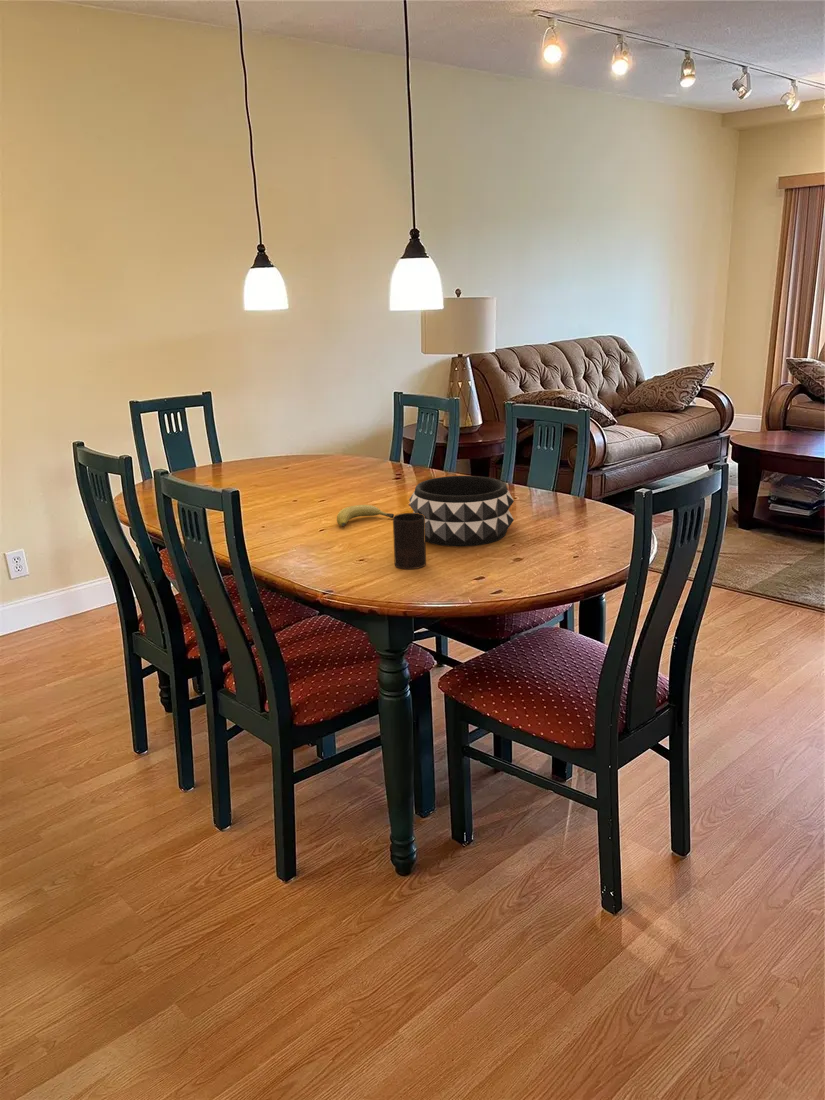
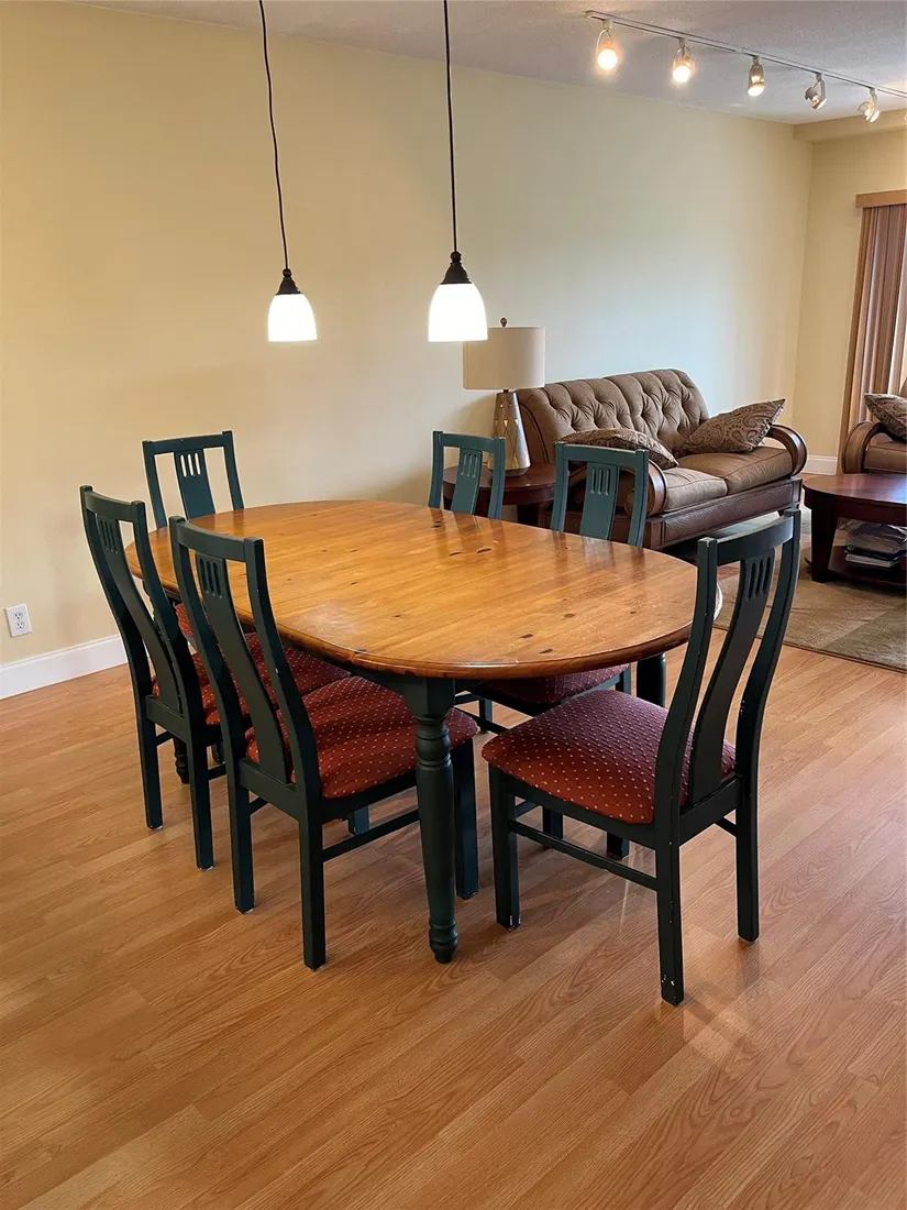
- cup [392,512,427,570]
- decorative bowl [408,475,515,548]
- fruit [336,504,395,527]
